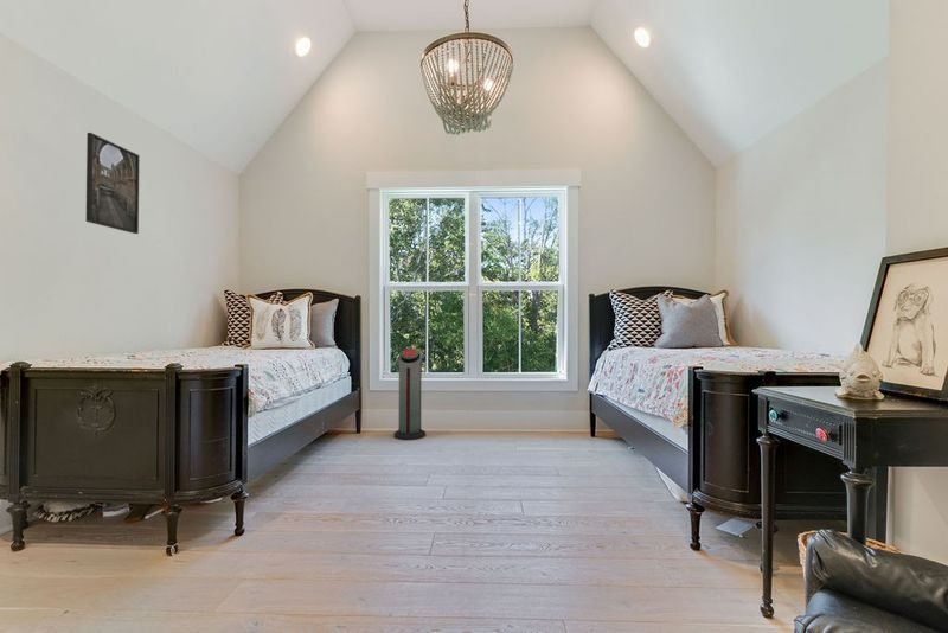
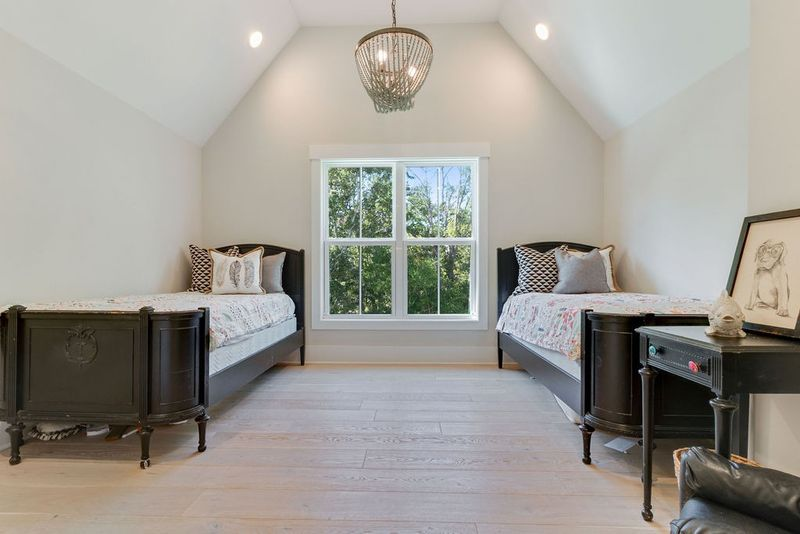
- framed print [85,132,140,235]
- air purifier [393,347,427,441]
